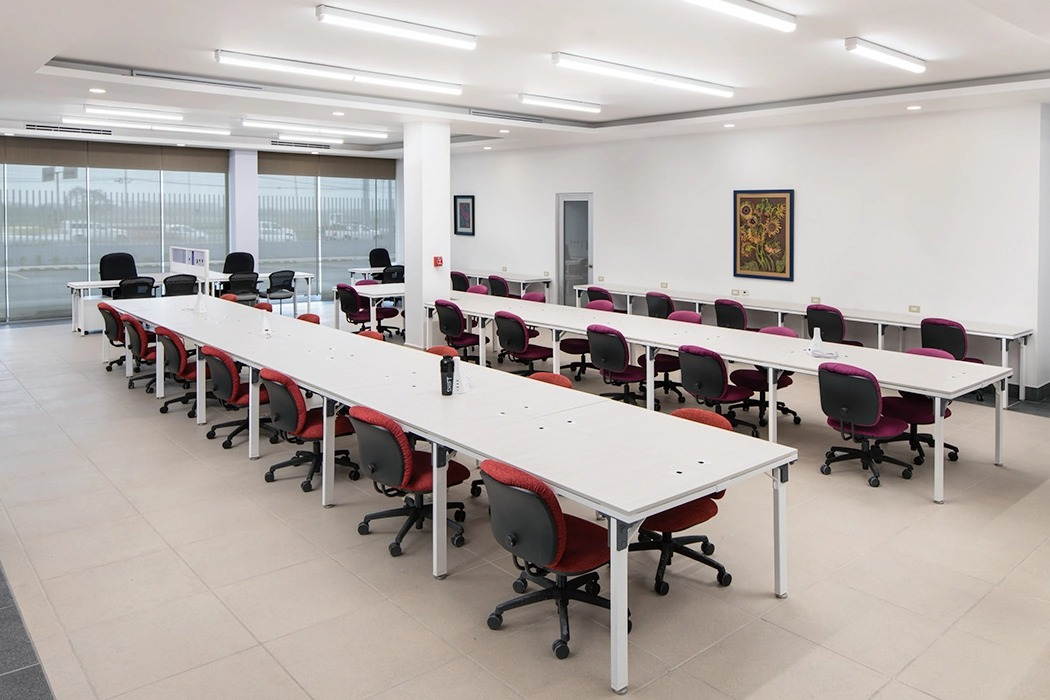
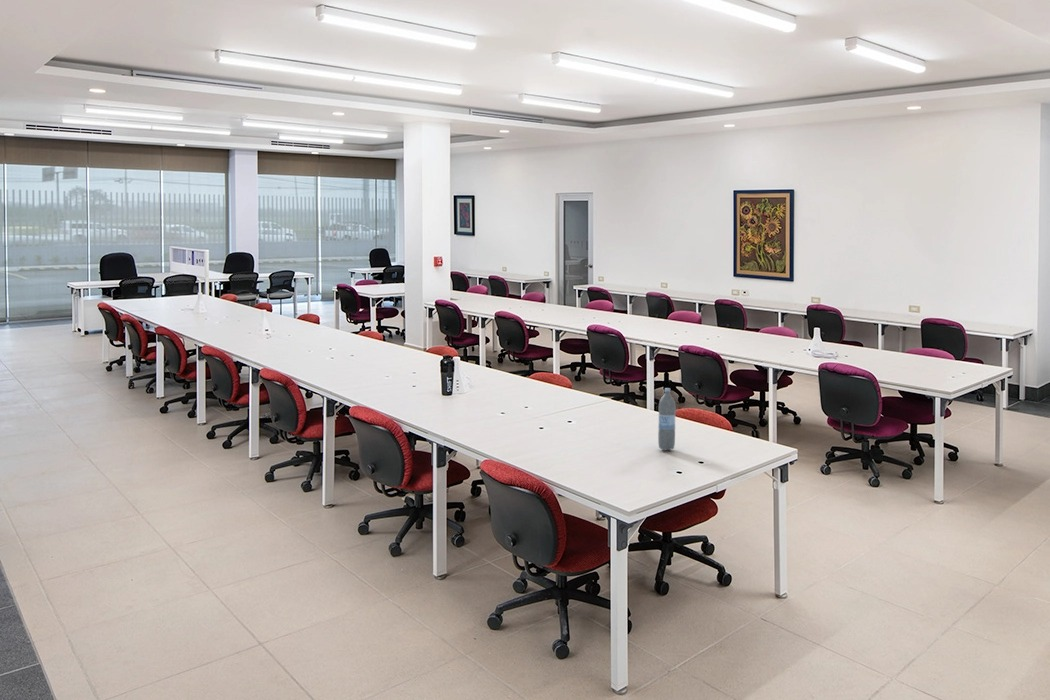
+ water bottle [657,387,677,451]
